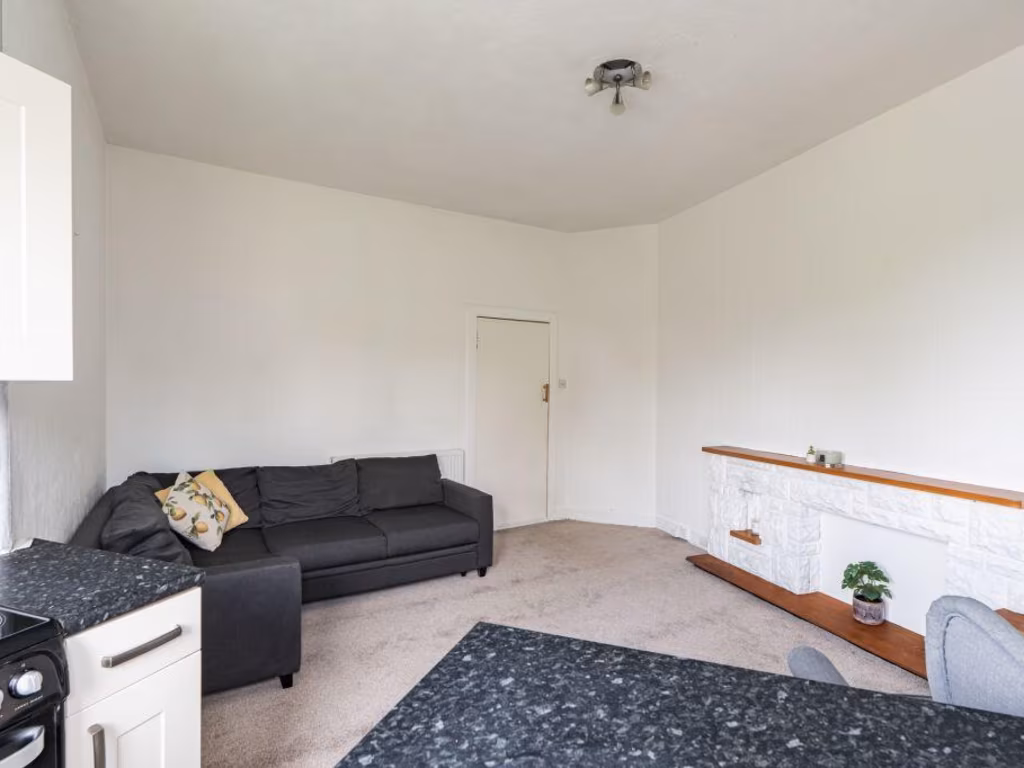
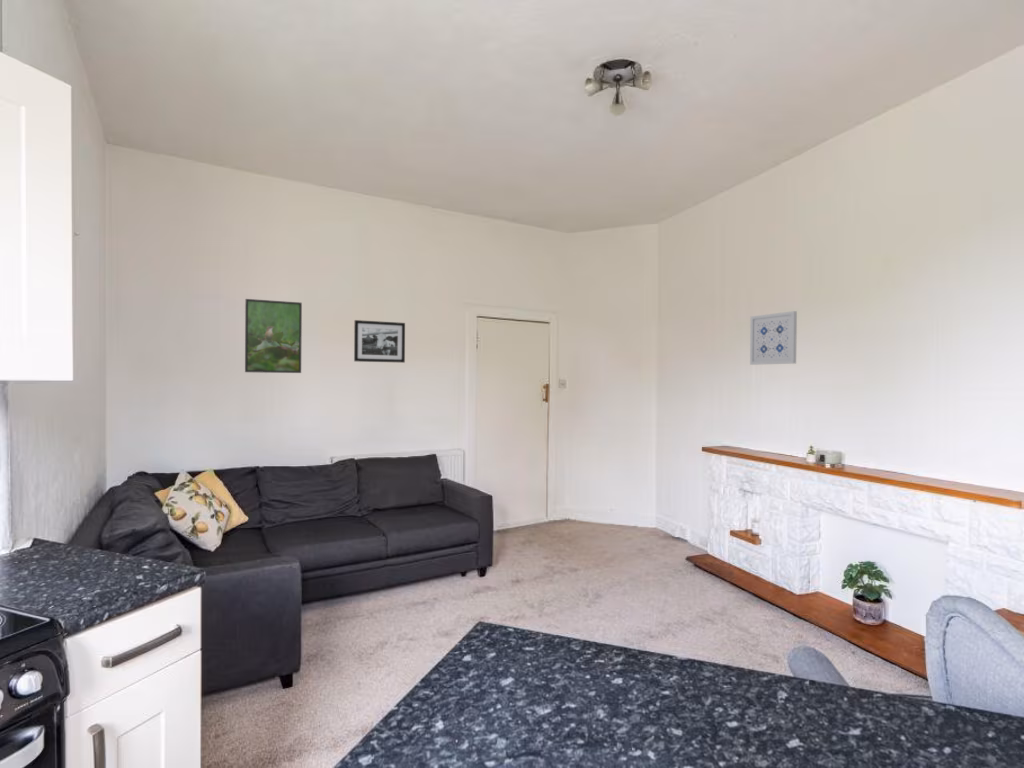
+ picture frame [353,319,406,364]
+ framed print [244,298,303,374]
+ wall art [749,310,798,366]
